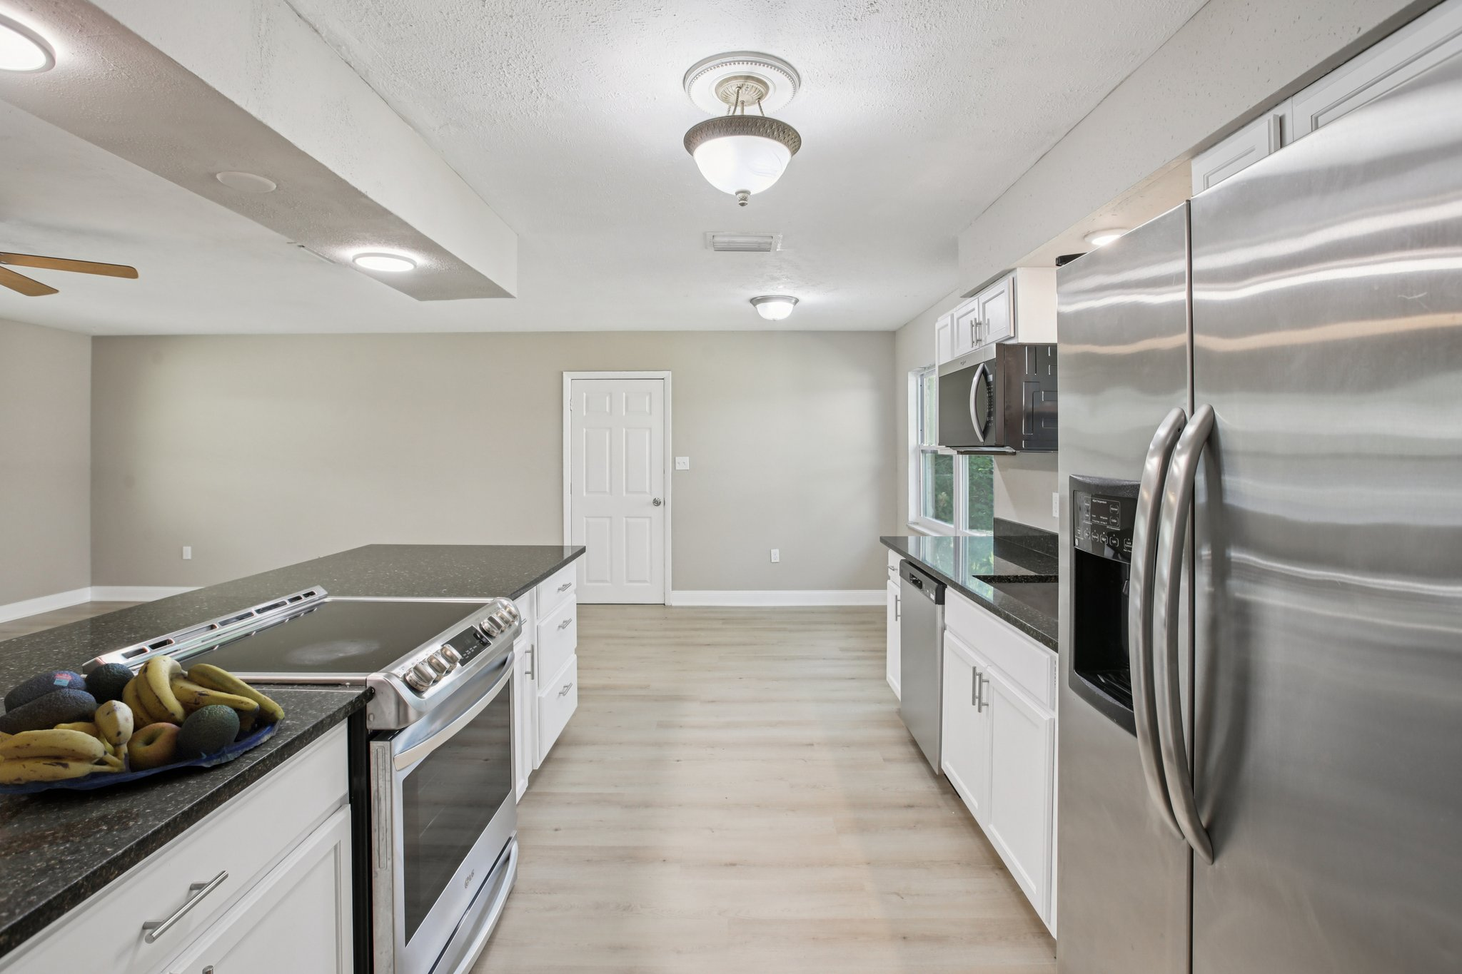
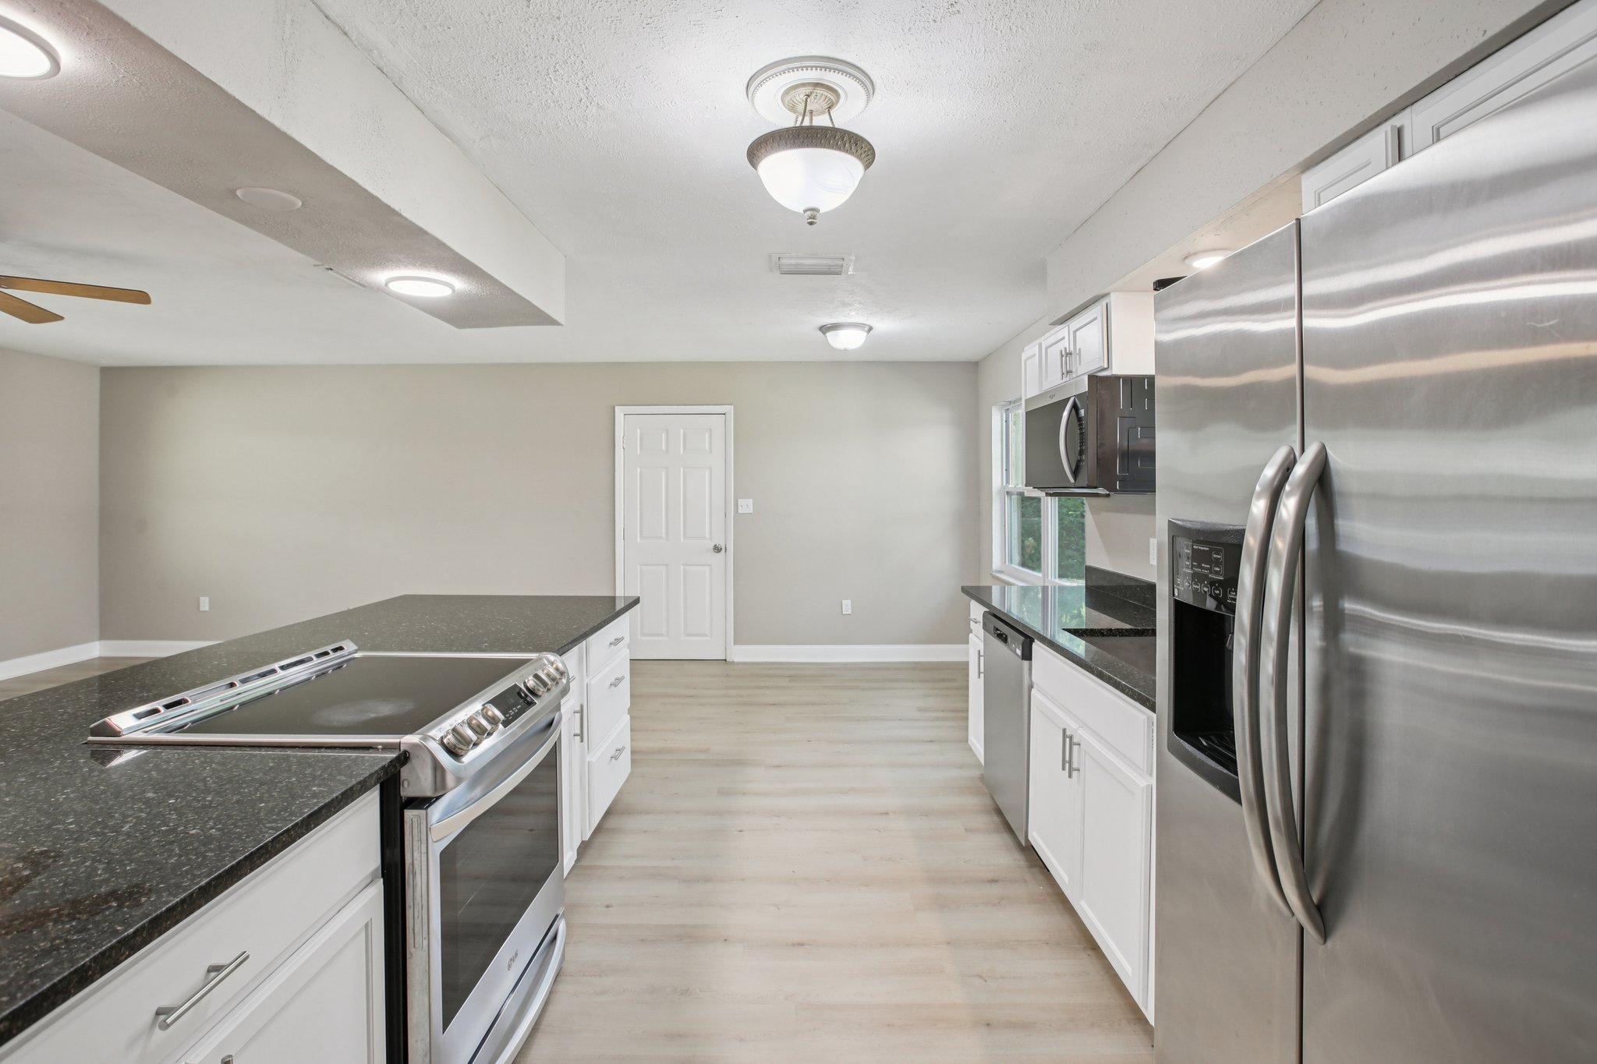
- fruit bowl [0,654,286,795]
